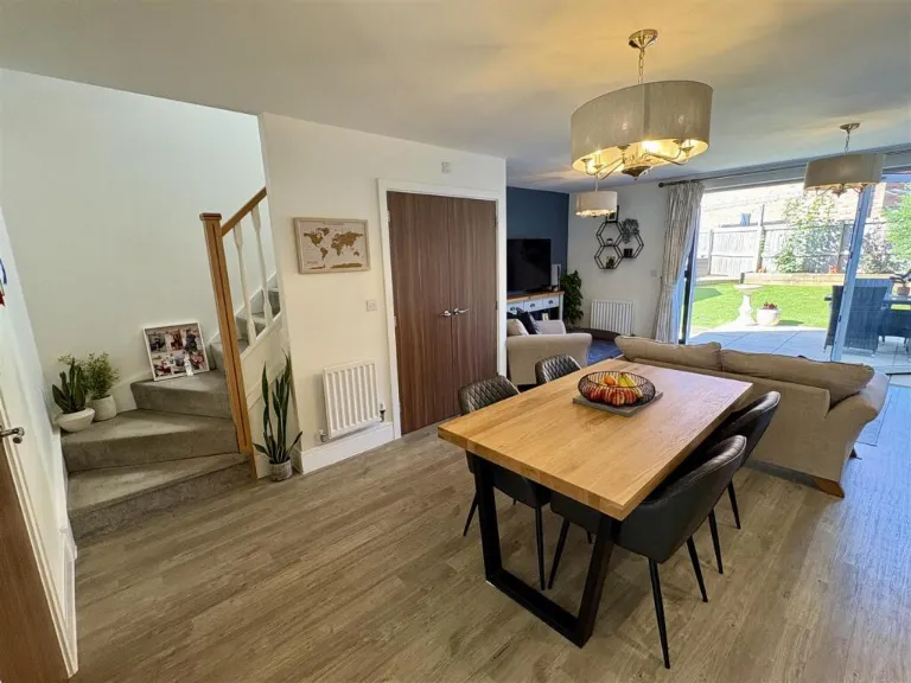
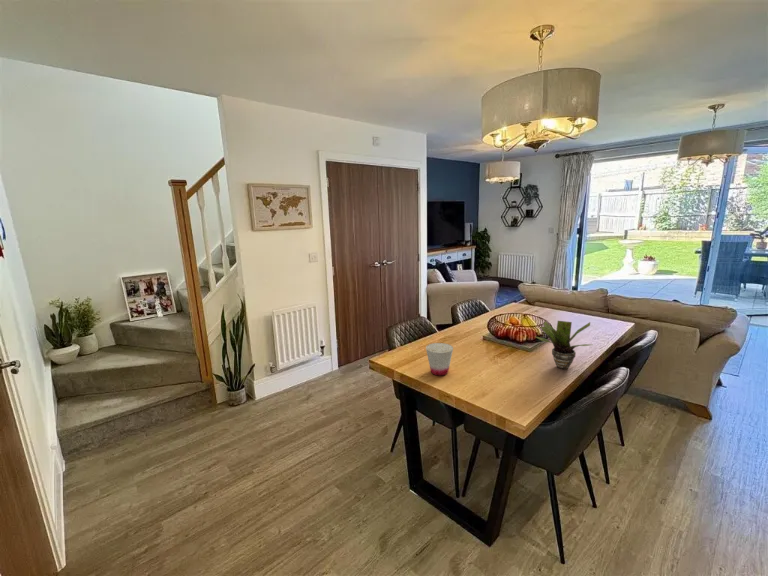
+ cup [425,342,454,377]
+ potted plant [534,320,592,370]
